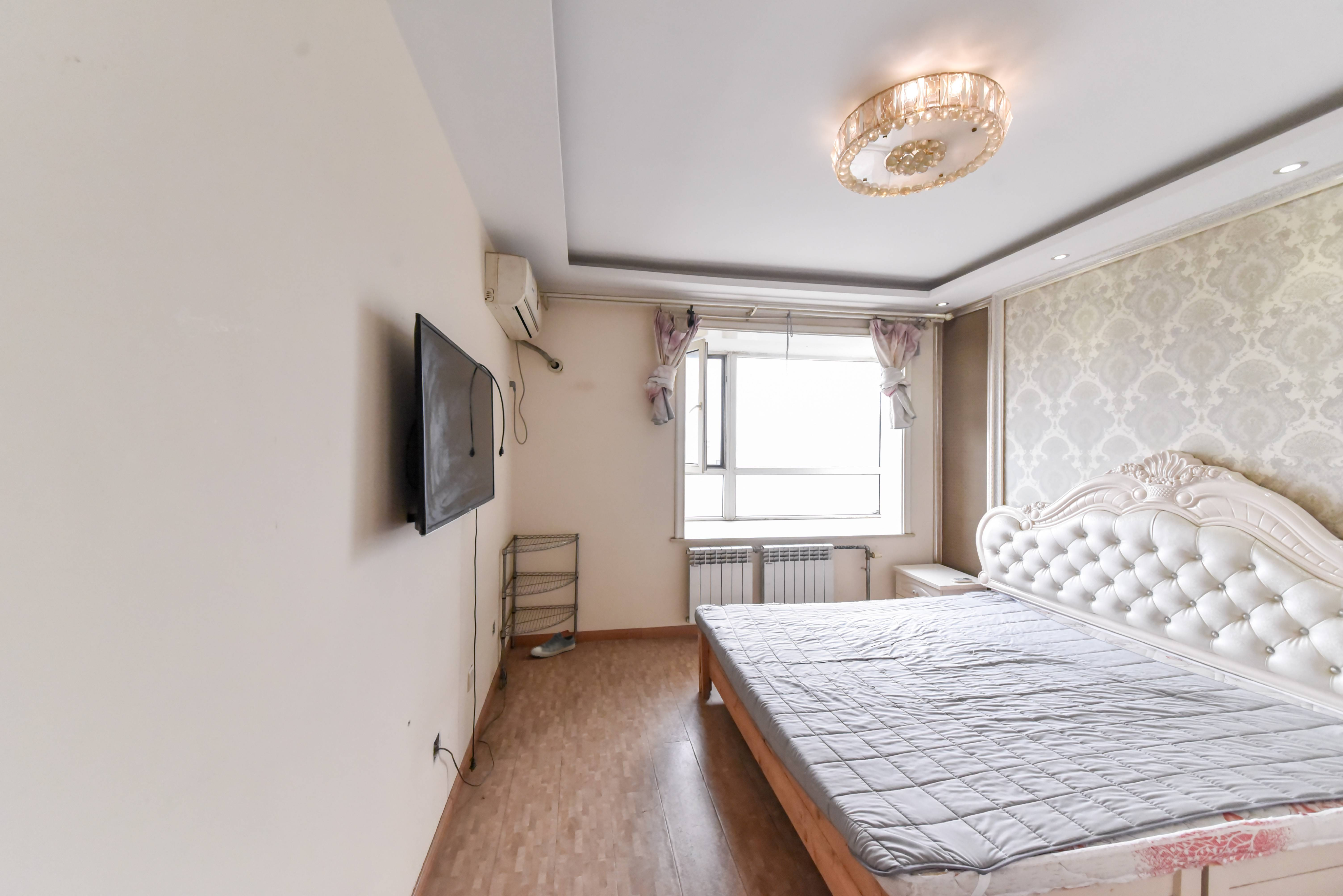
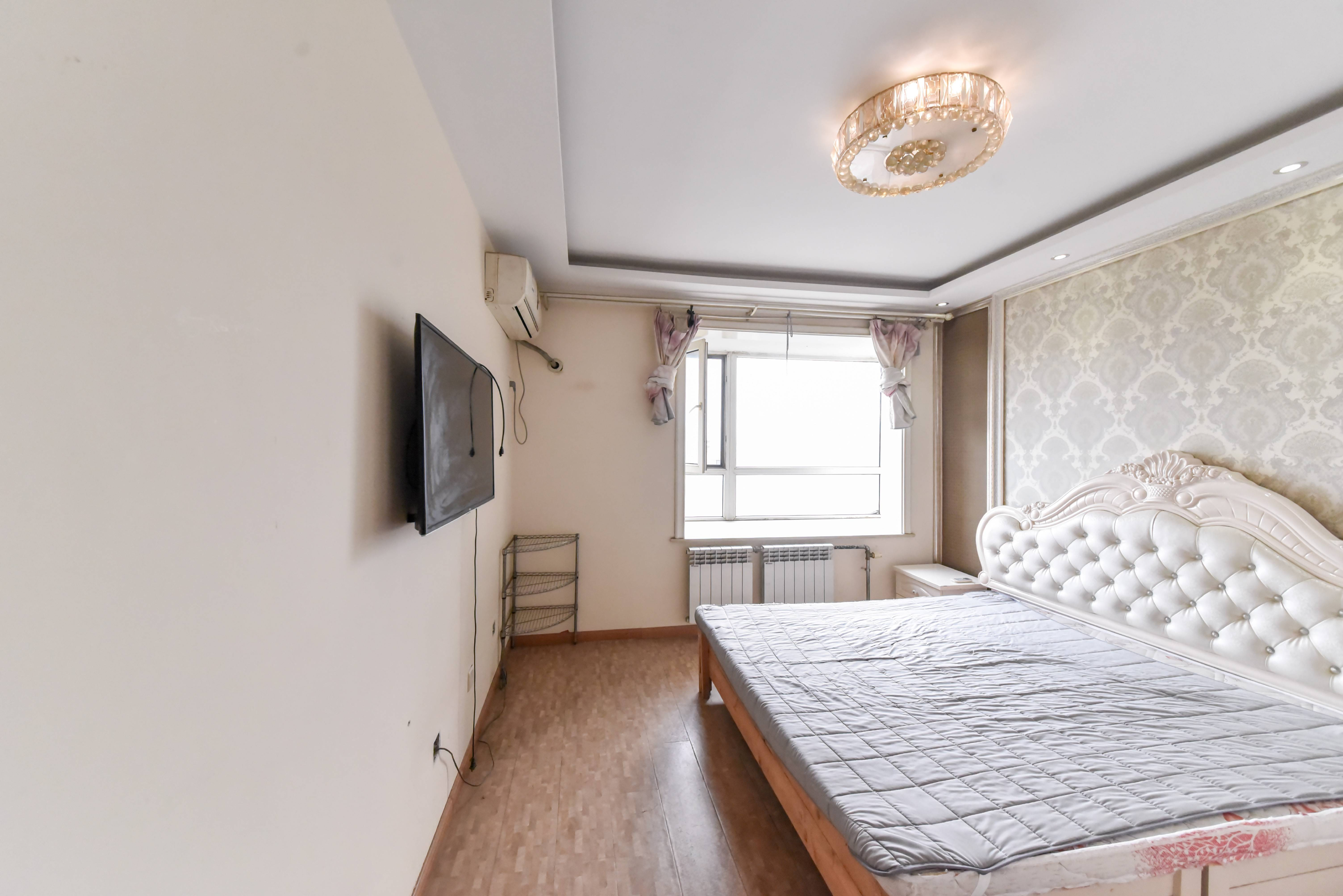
- shoe [531,632,576,657]
